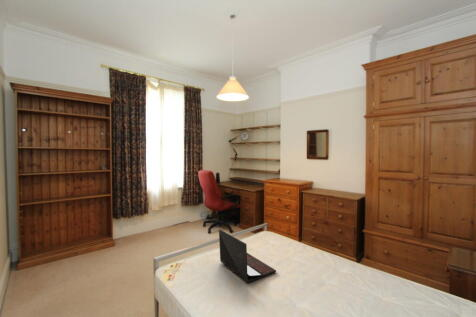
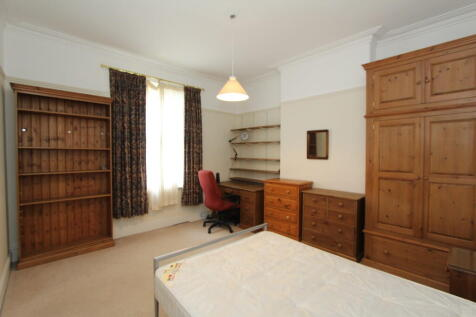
- laptop [218,228,277,284]
